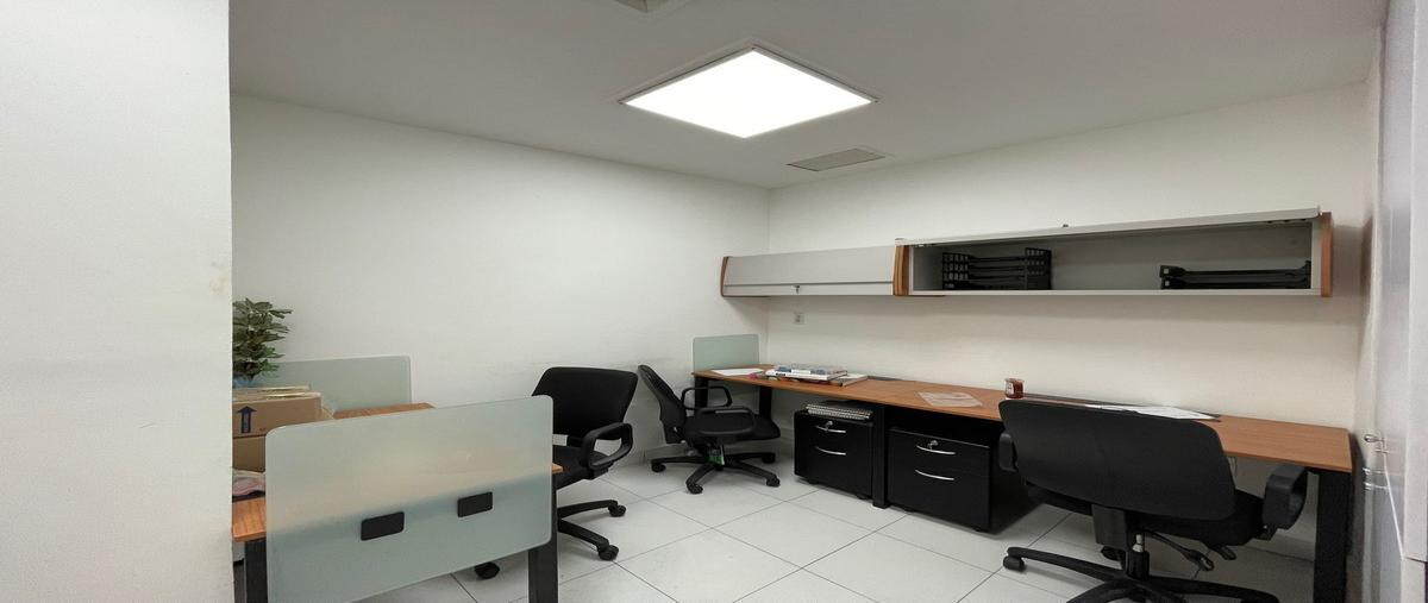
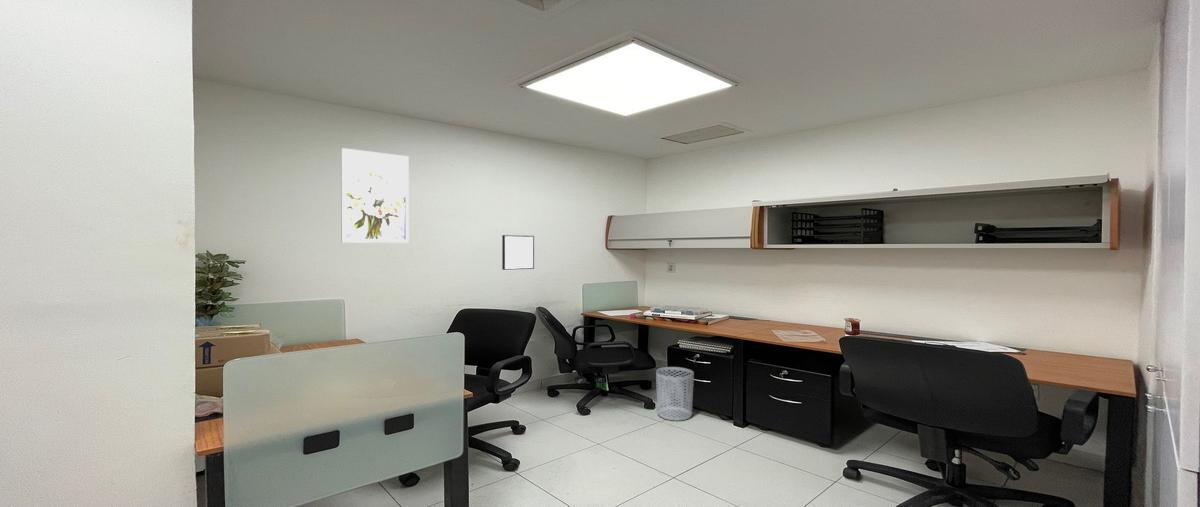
+ wall art [501,234,535,271]
+ wall art [340,147,410,244]
+ waste bin [655,366,695,422]
